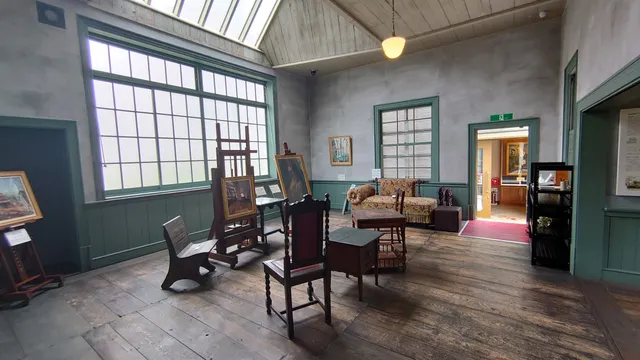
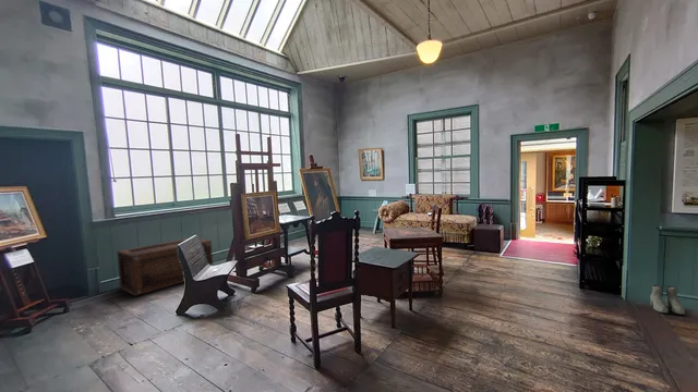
+ wooden crate [116,237,214,297]
+ boots [649,284,686,316]
